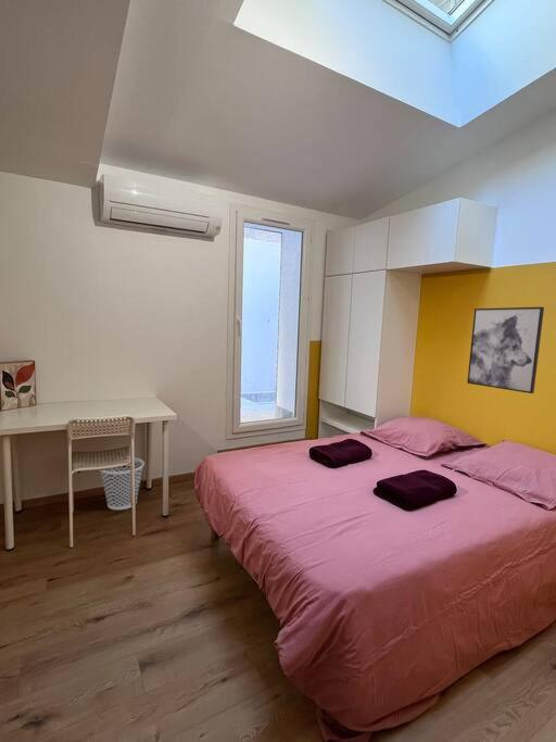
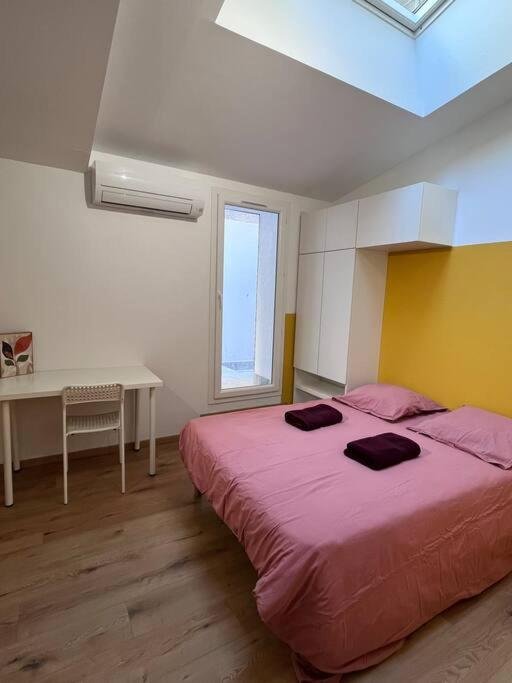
- wastebasket [100,457,146,511]
- wall art [466,306,545,394]
